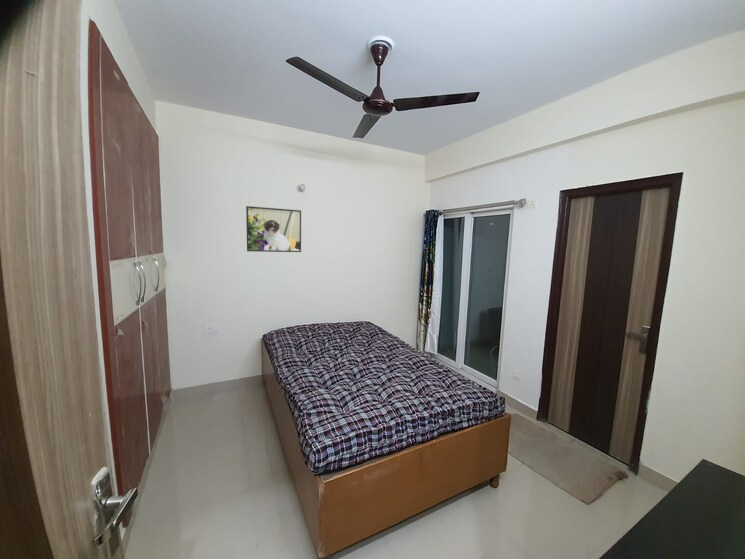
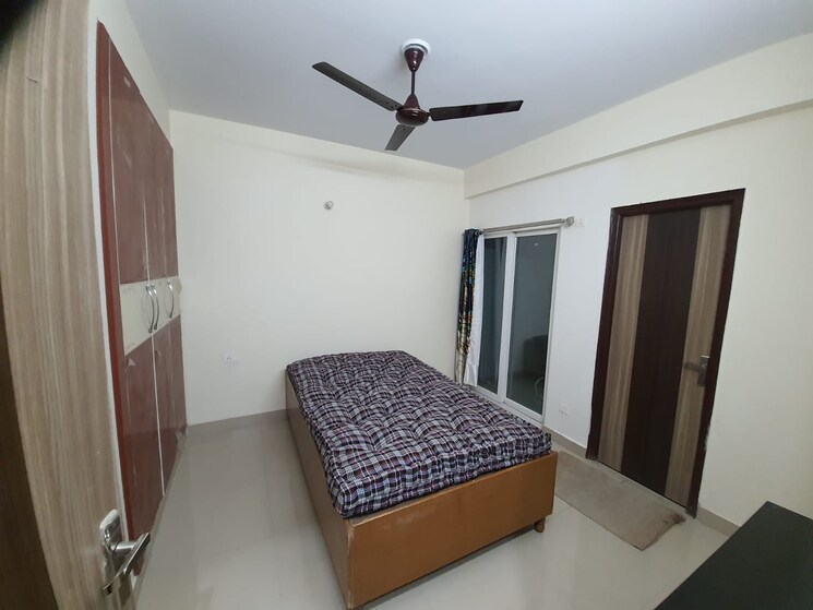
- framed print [245,205,302,253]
